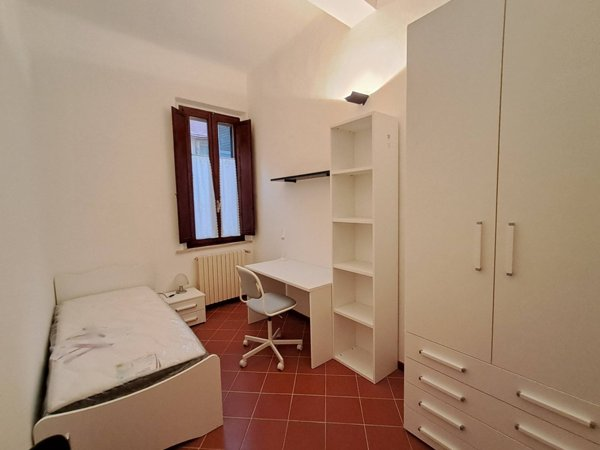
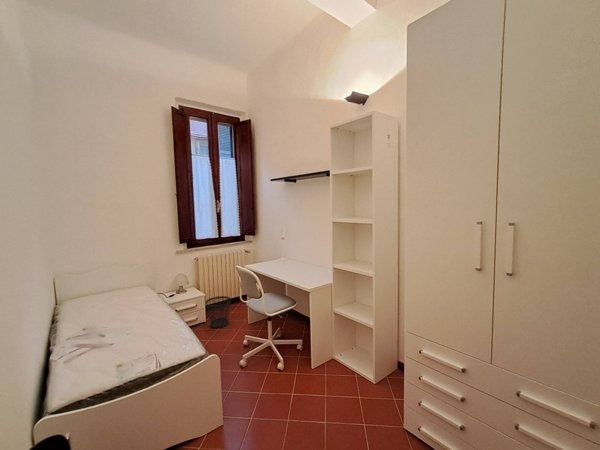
+ wastebasket [205,295,232,329]
